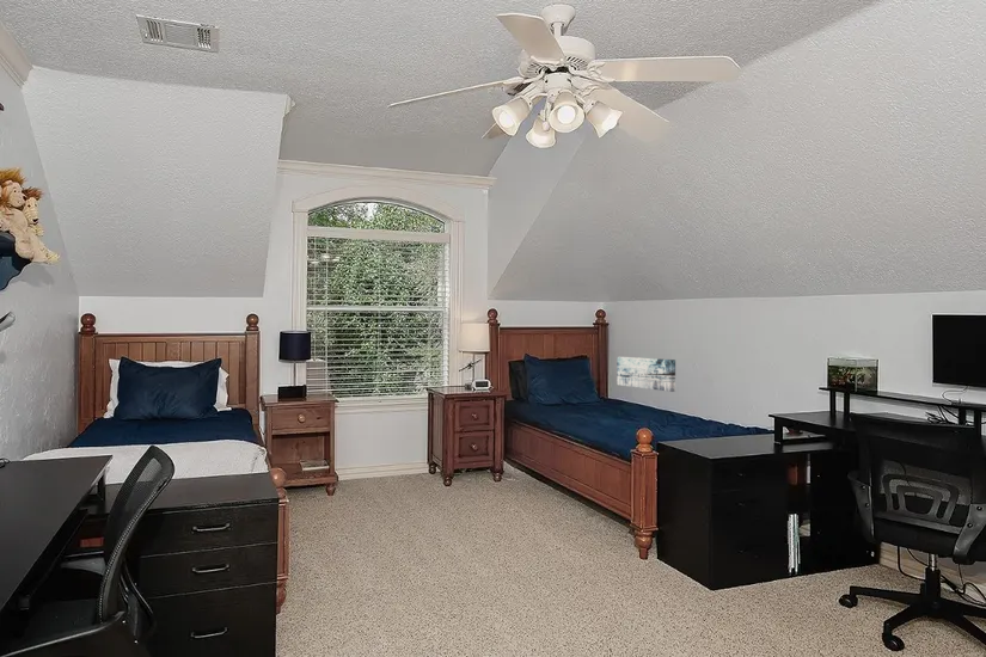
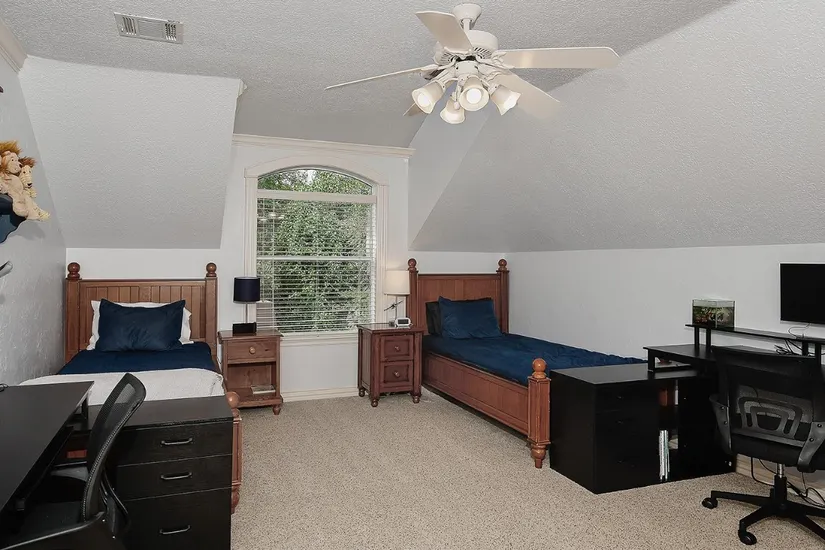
- wall art [616,356,676,393]
